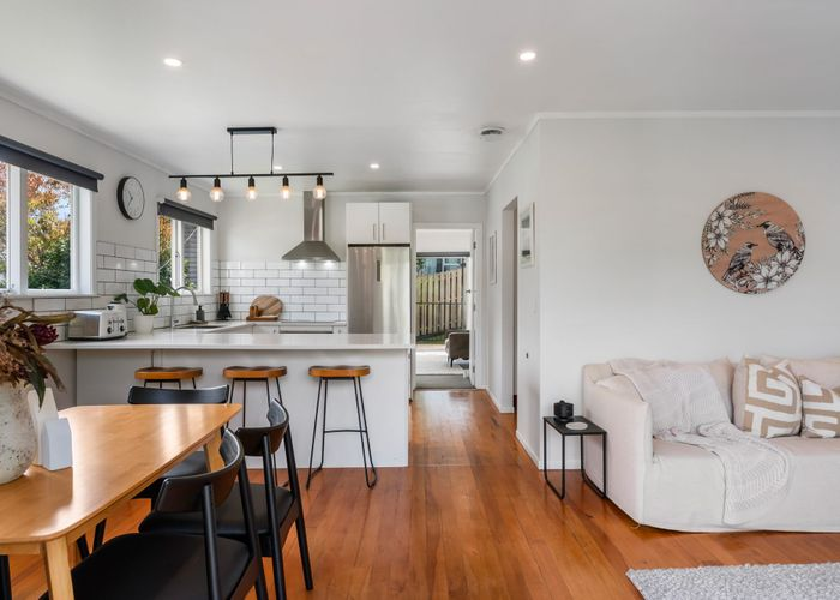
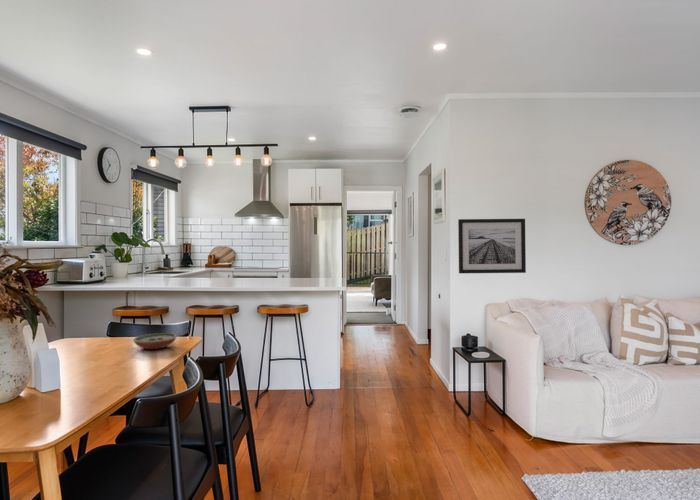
+ wall art [457,218,527,274]
+ decorative bowl [132,332,178,350]
